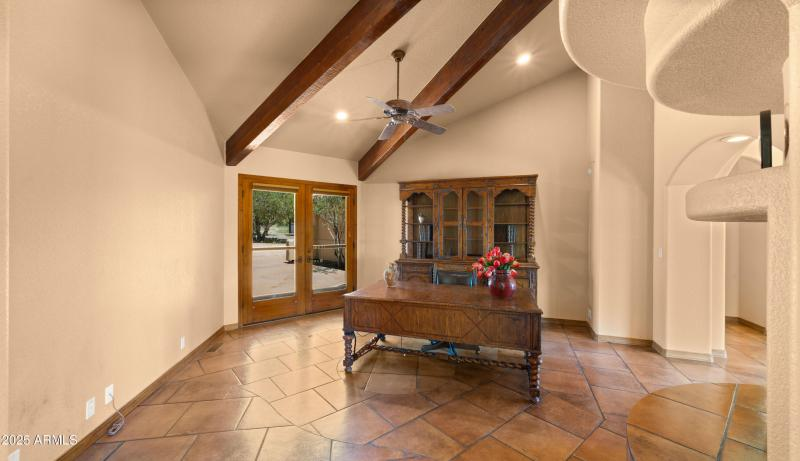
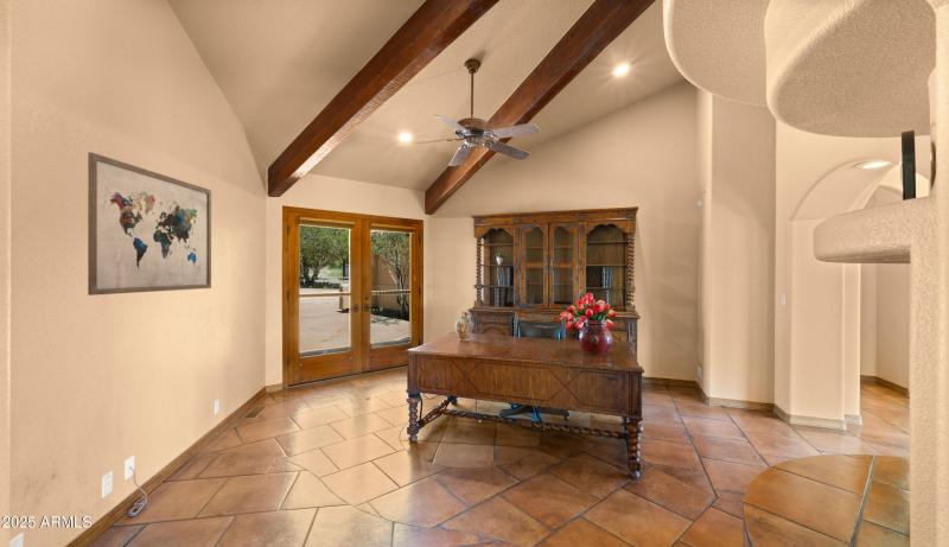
+ wall art [87,151,212,297]
